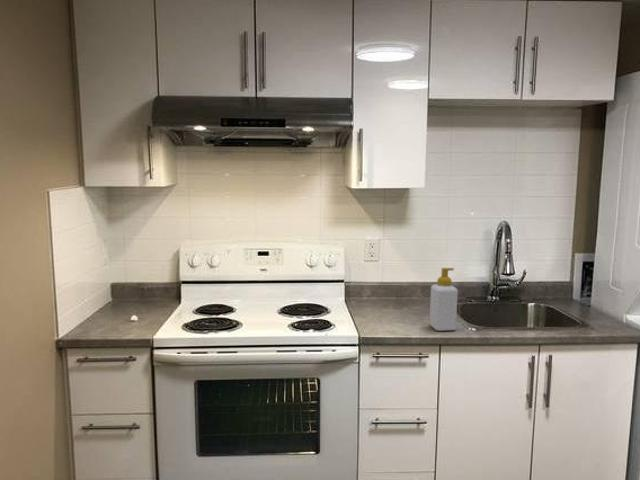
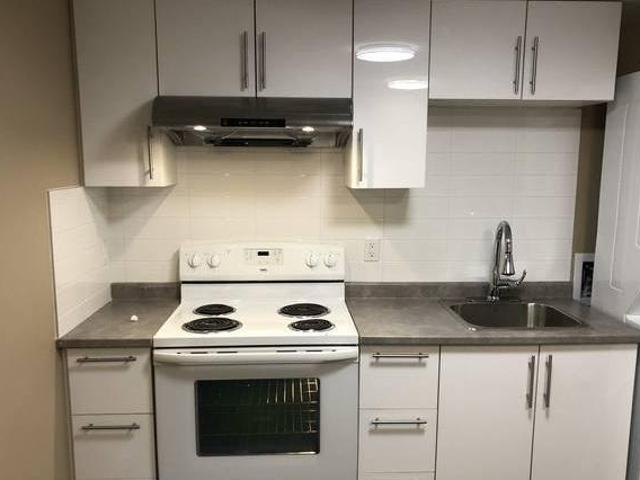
- soap bottle [429,267,459,332]
